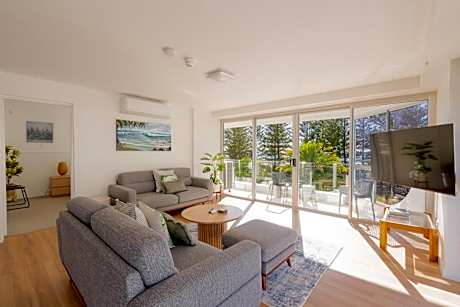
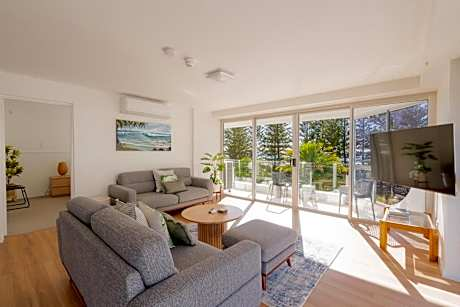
- wall art [25,120,54,144]
